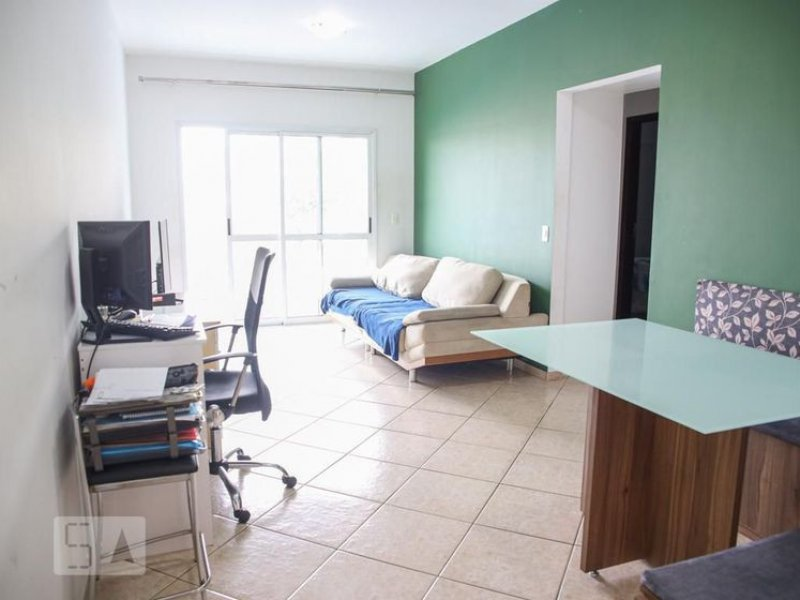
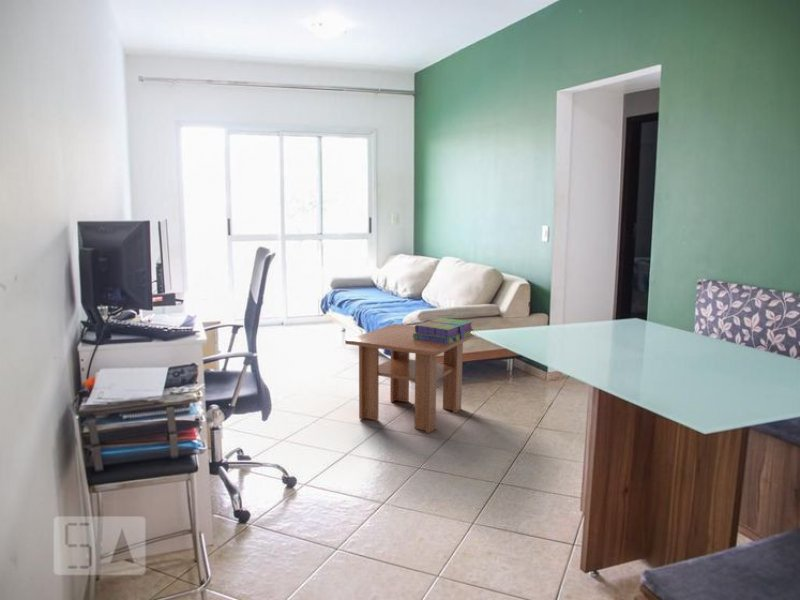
+ stack of books [413,317,475,344]
+ coffee table [344,323,476,434]
